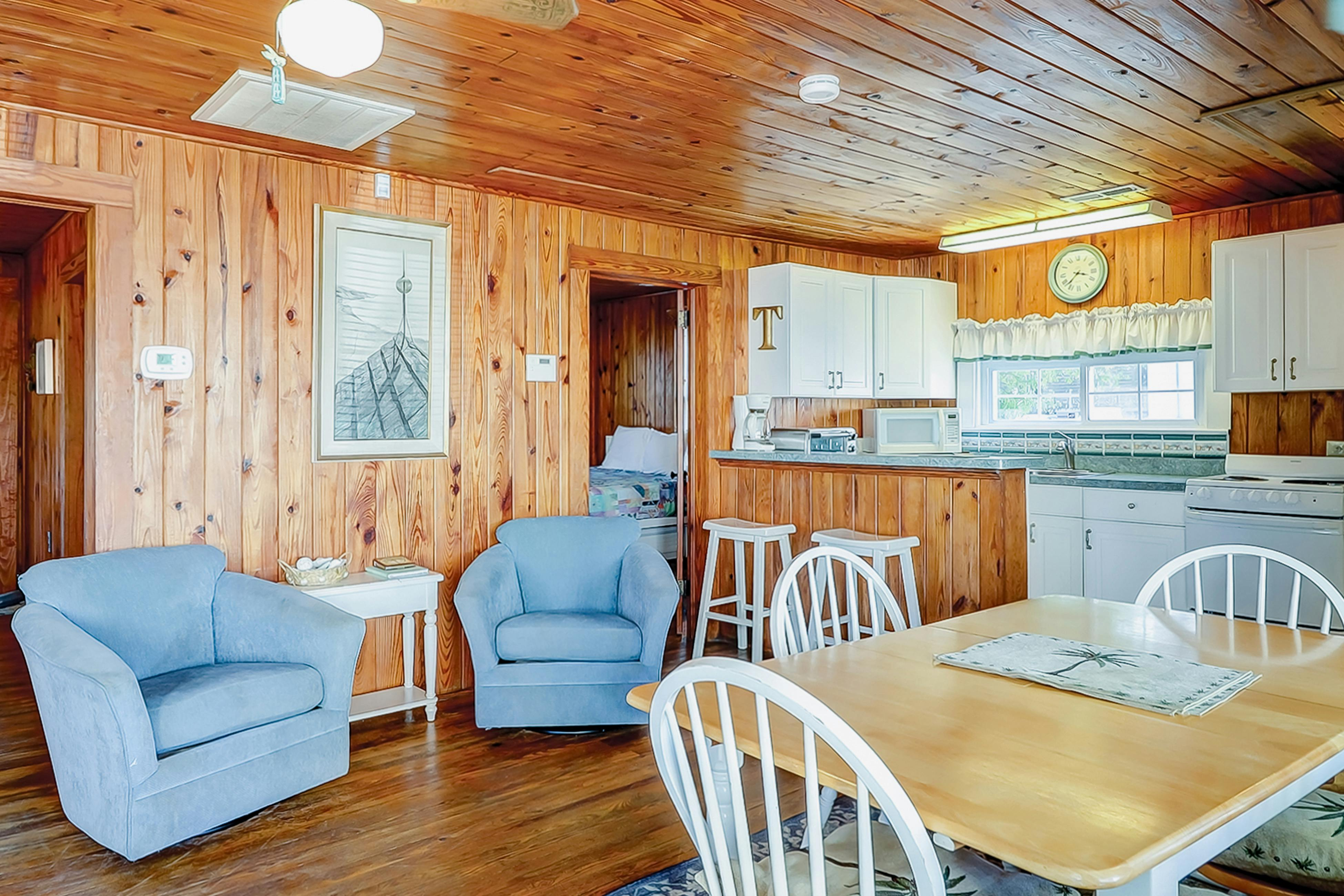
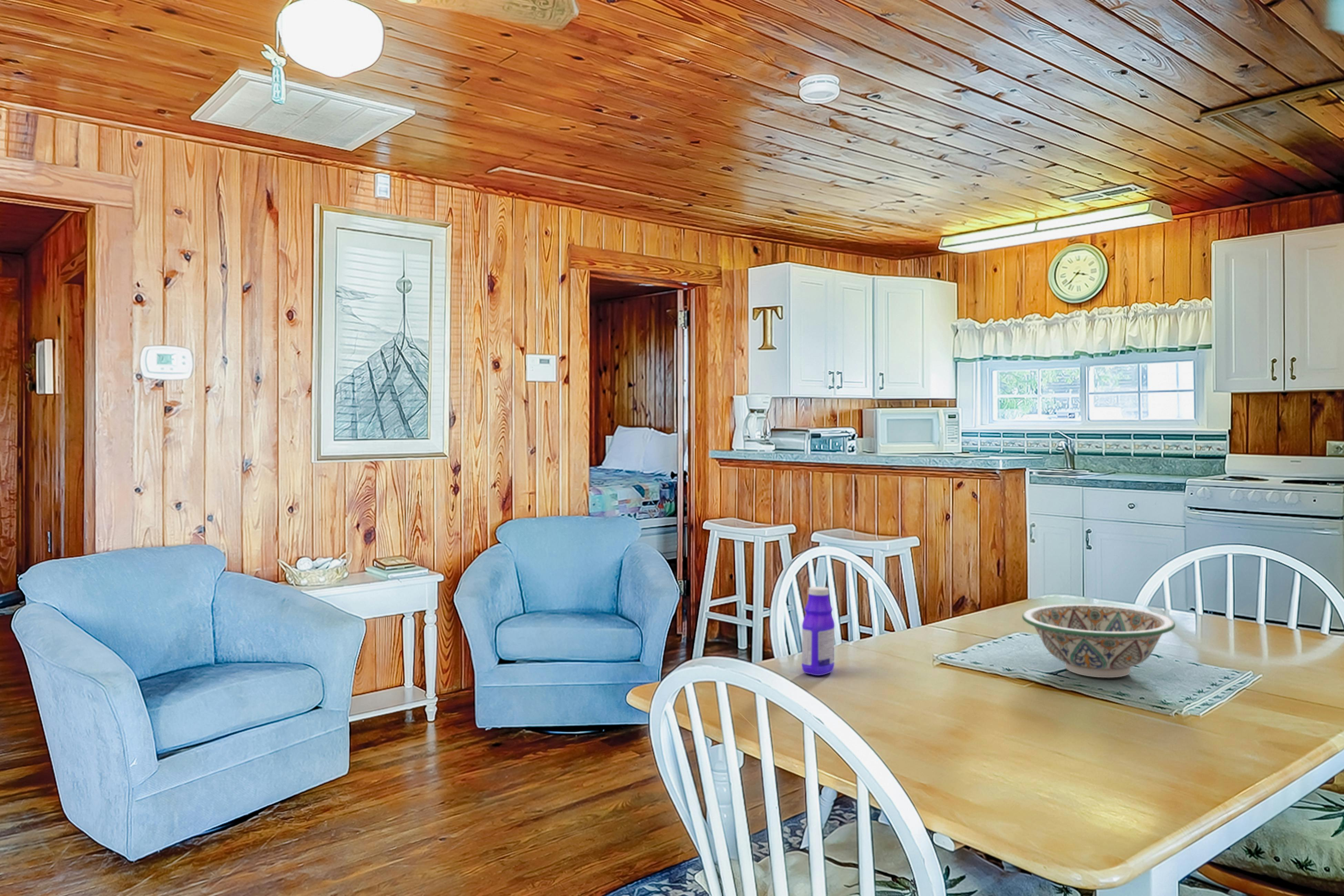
+ bottle [801,586,835,676]
+ decorative bowl [1022,604,1176,678]
